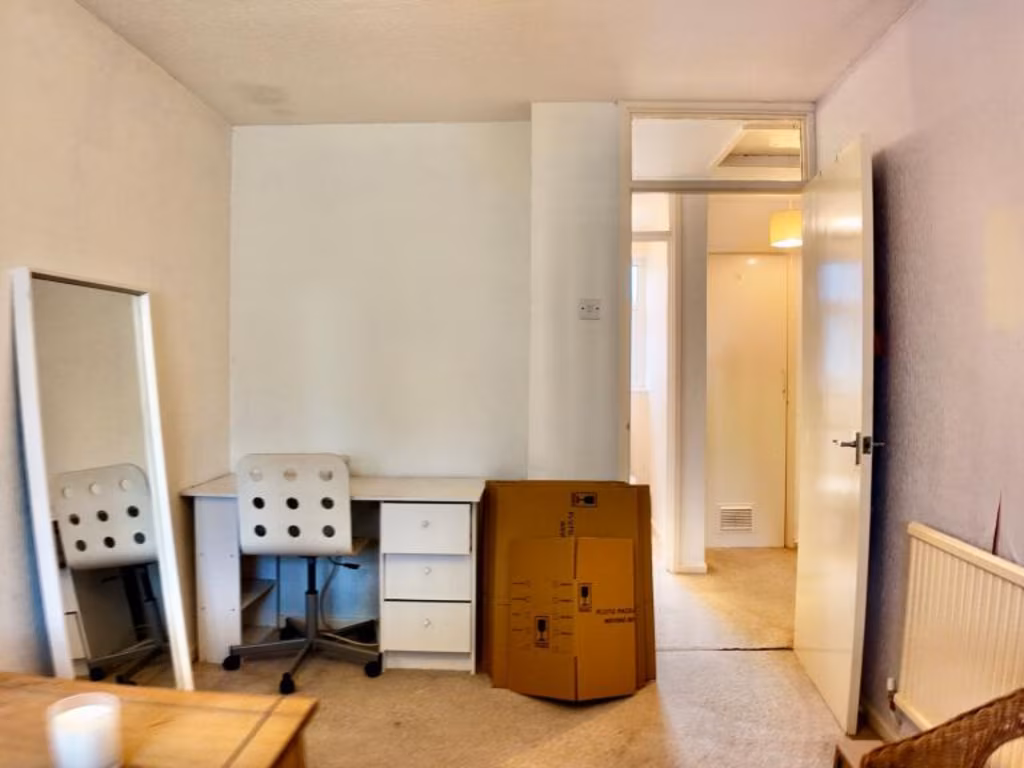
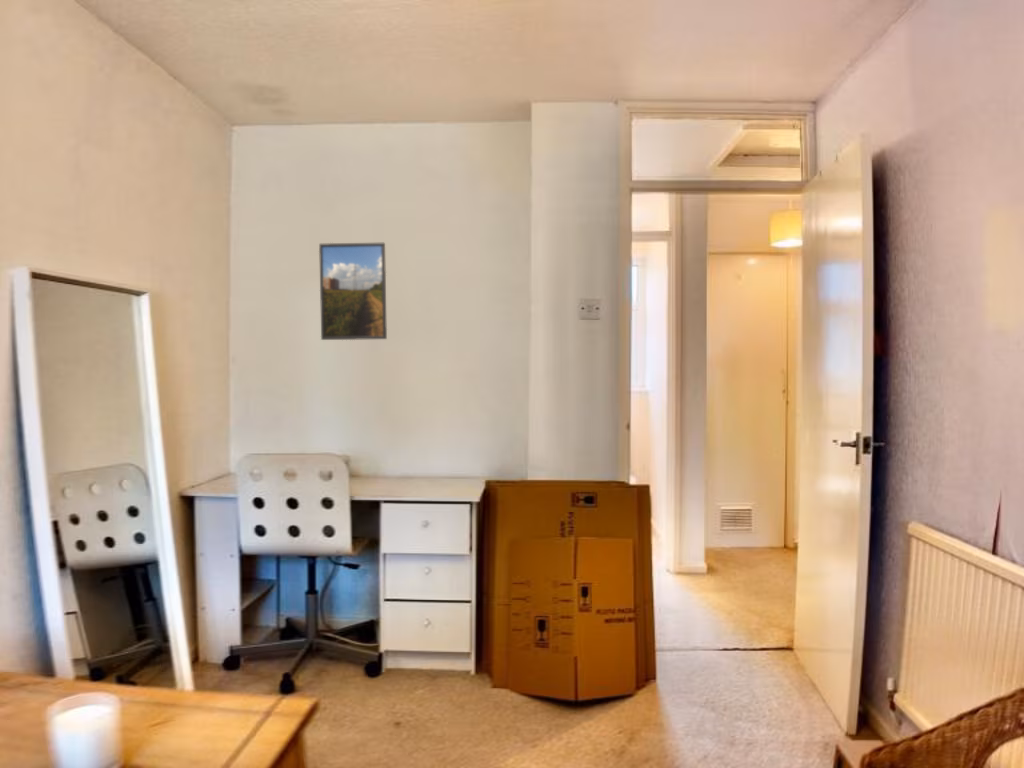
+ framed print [318,242,388,341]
